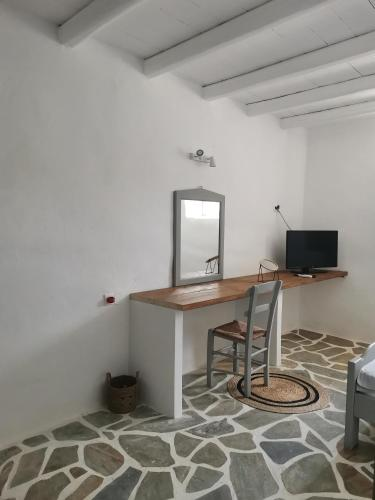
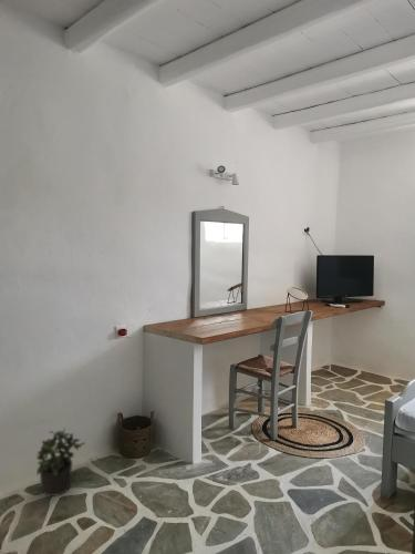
+ potted plant [35,428,86,497]
